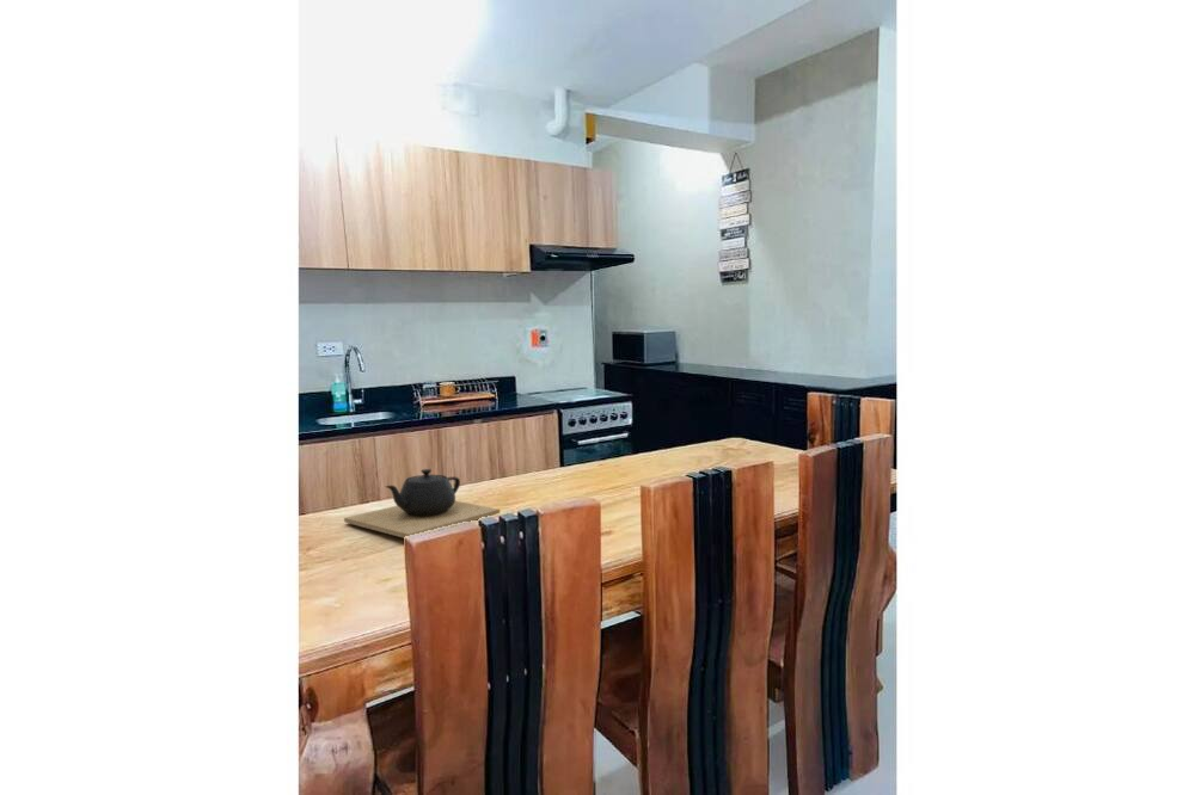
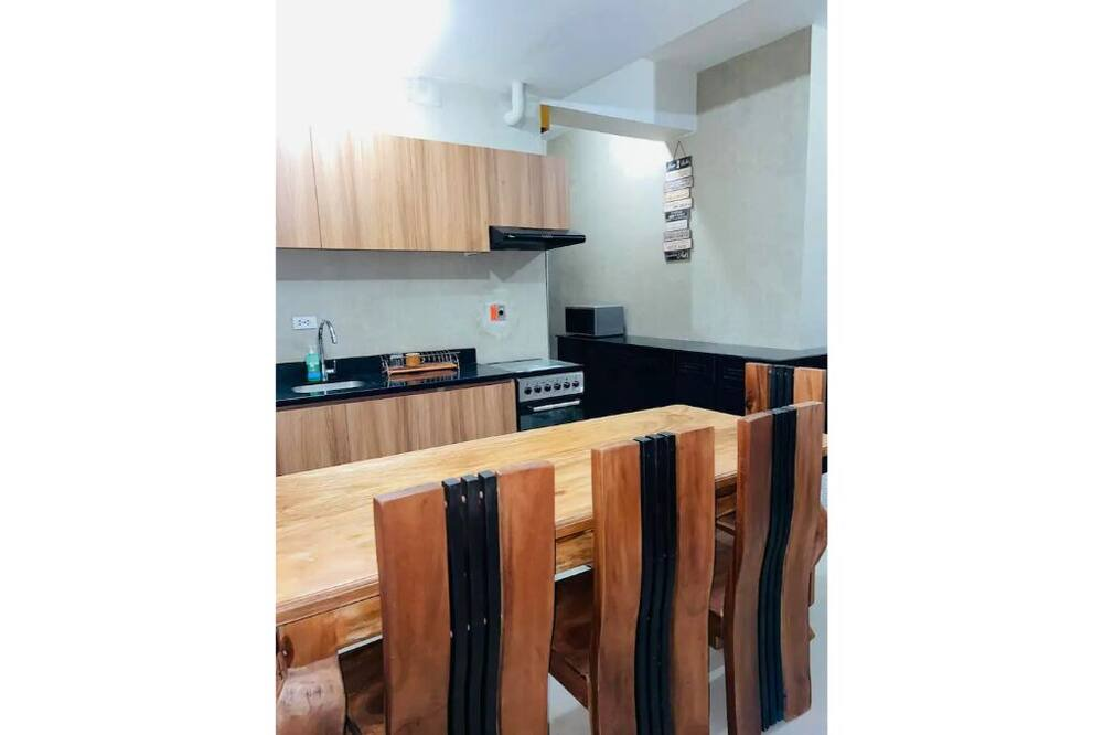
- teapot [343,468,501,538]
